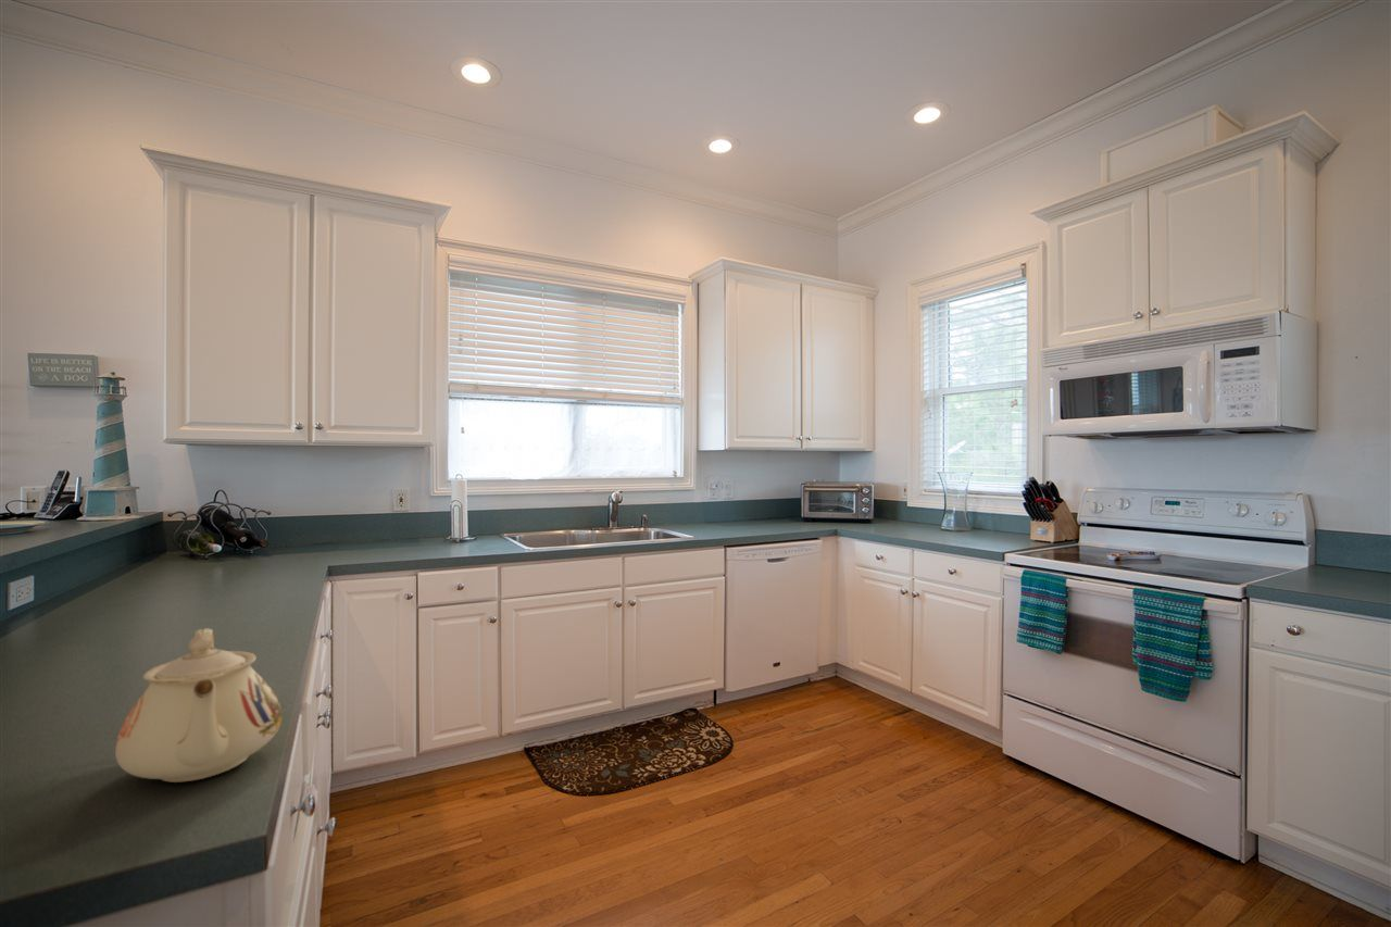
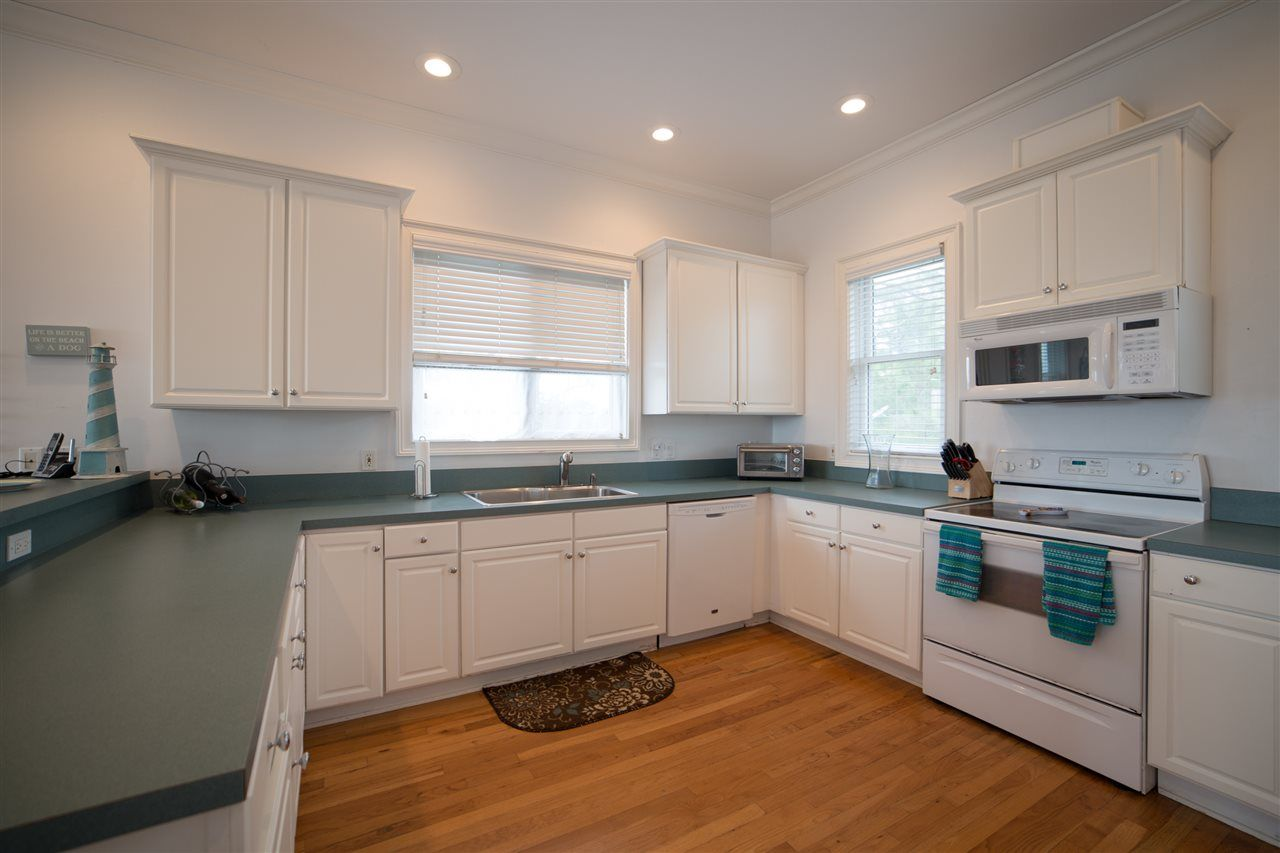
- teapot [114,628,283,784]
